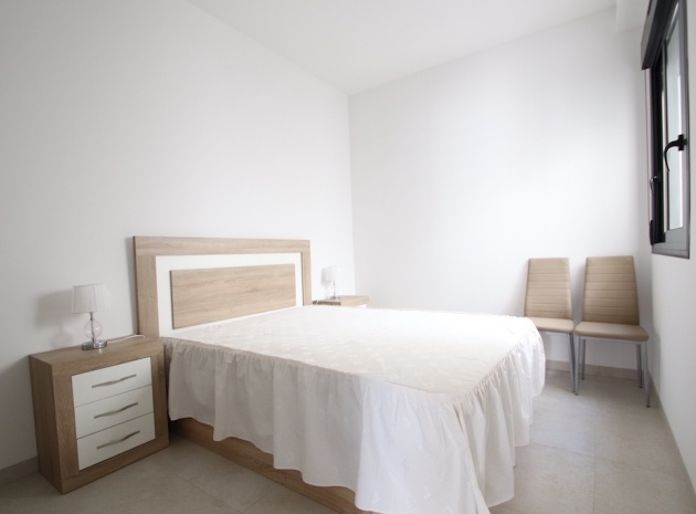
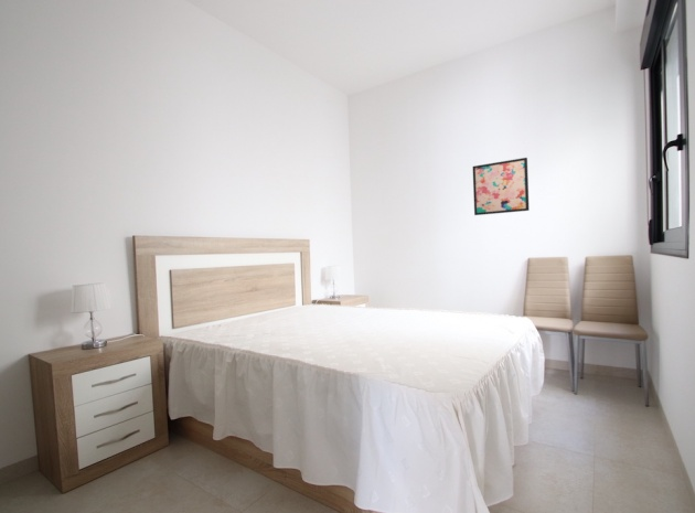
+ wall art [472,157,531,216]
